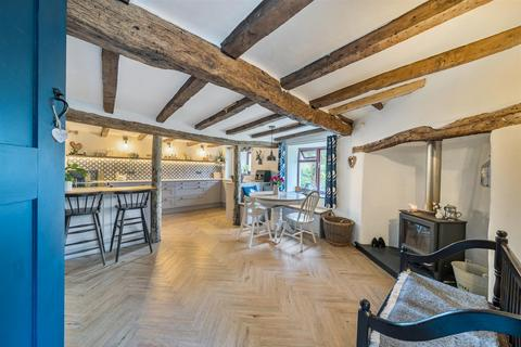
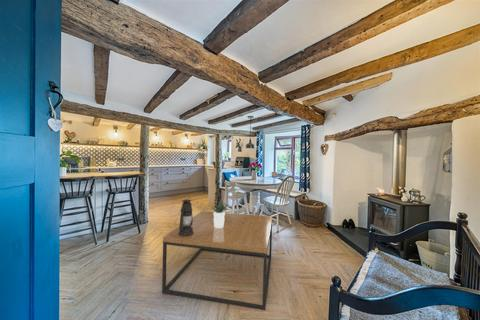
+ lantern [174,198,194,236]
+ coffee table [161,210,273,311]
+ potted plant [203,198,233,228]
